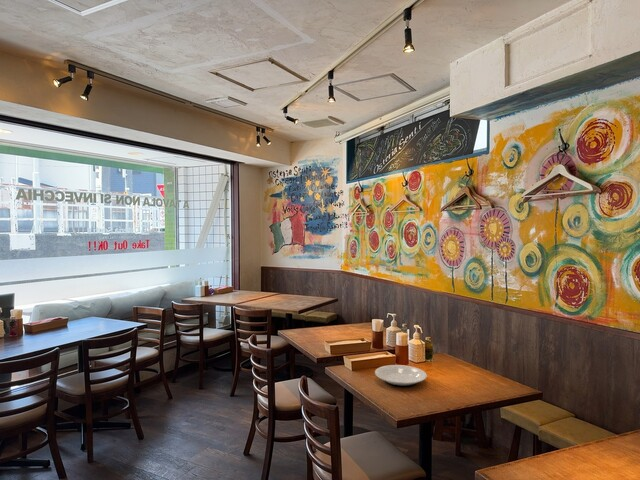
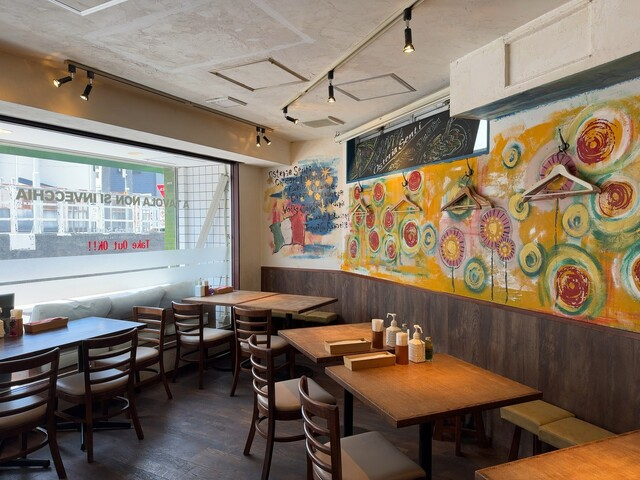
- plate [374,364,428,388]
